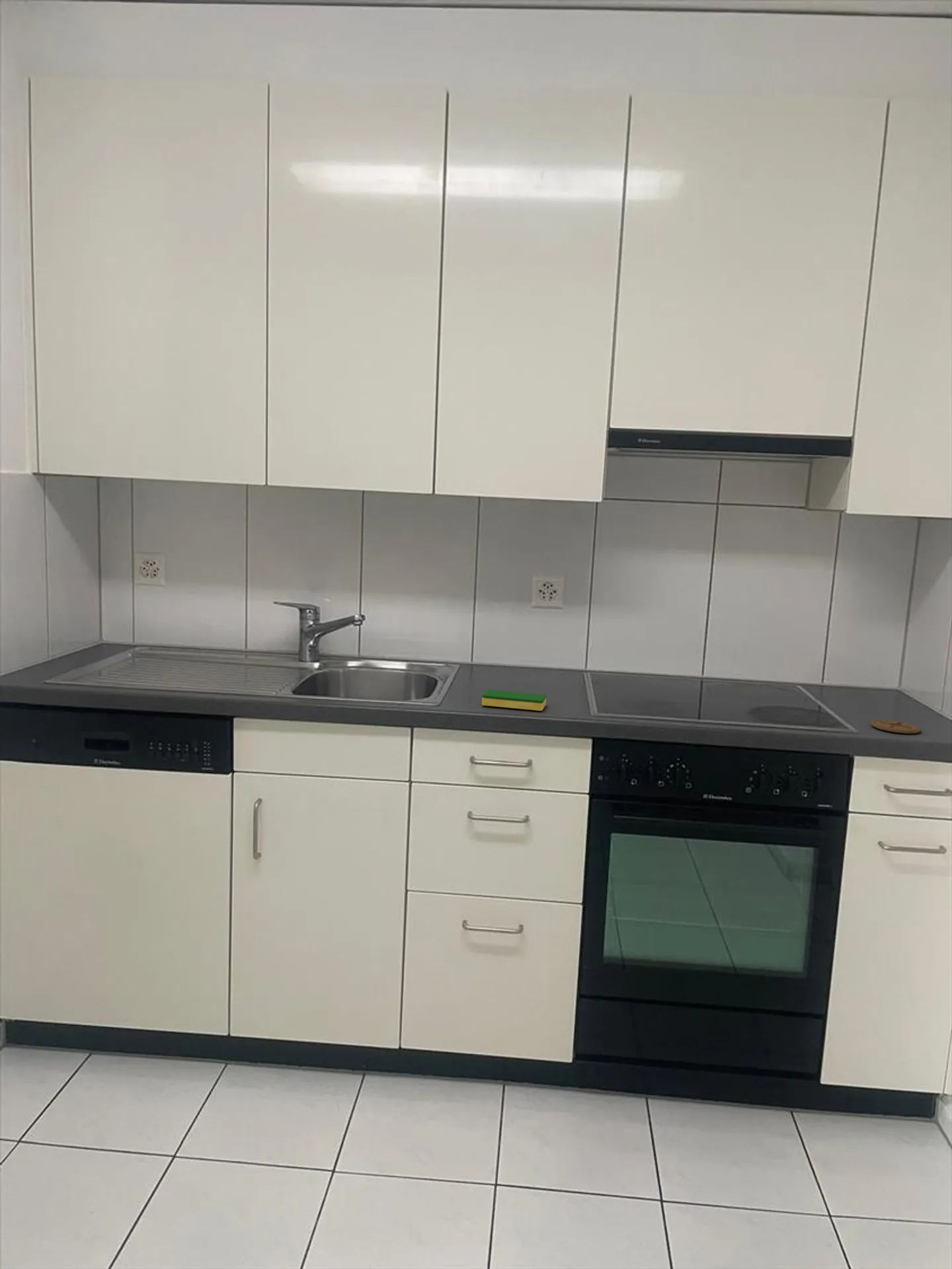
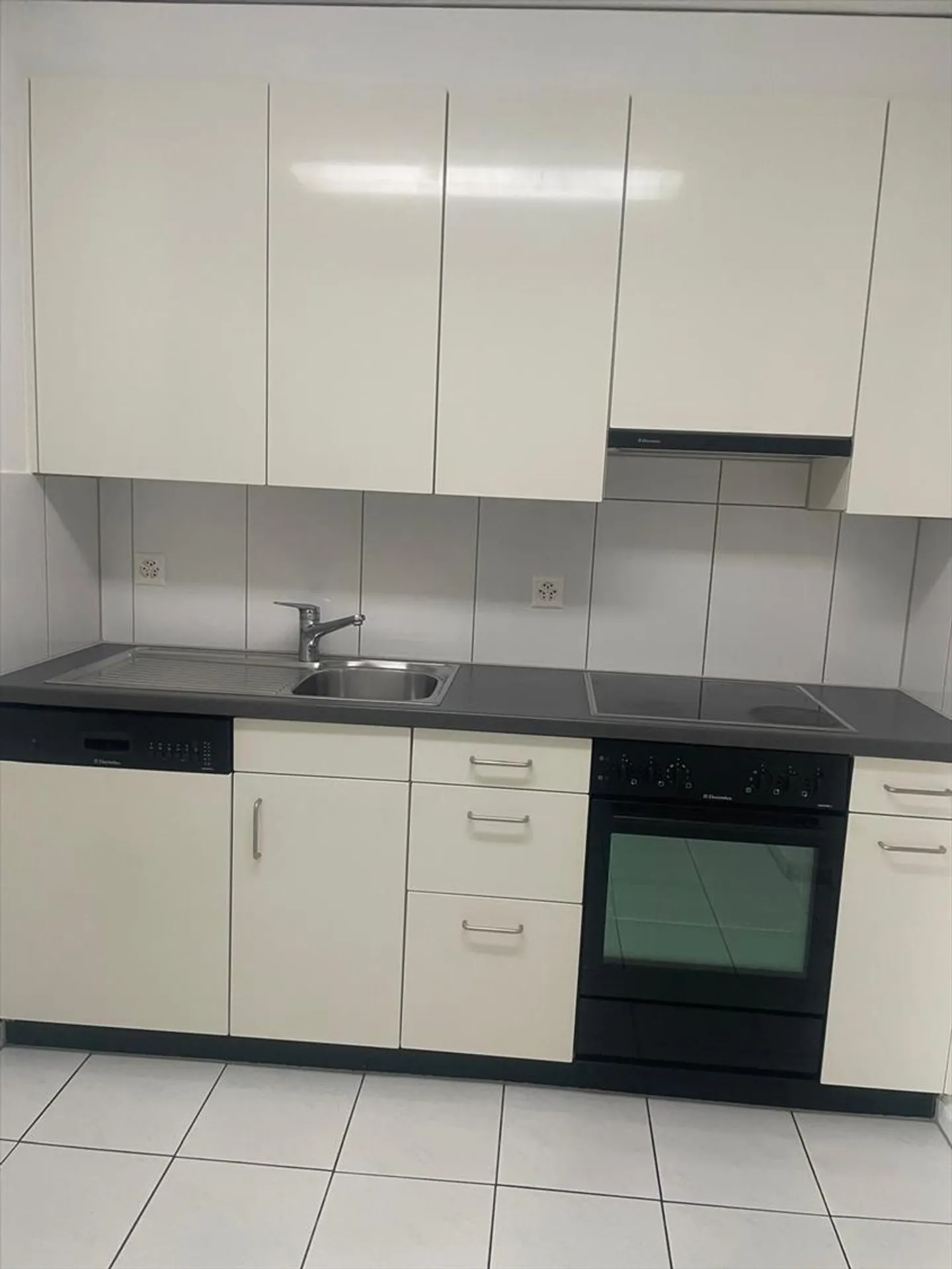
- dish sponge [481,689,547,712]
- coaster [871,719,922,734]
